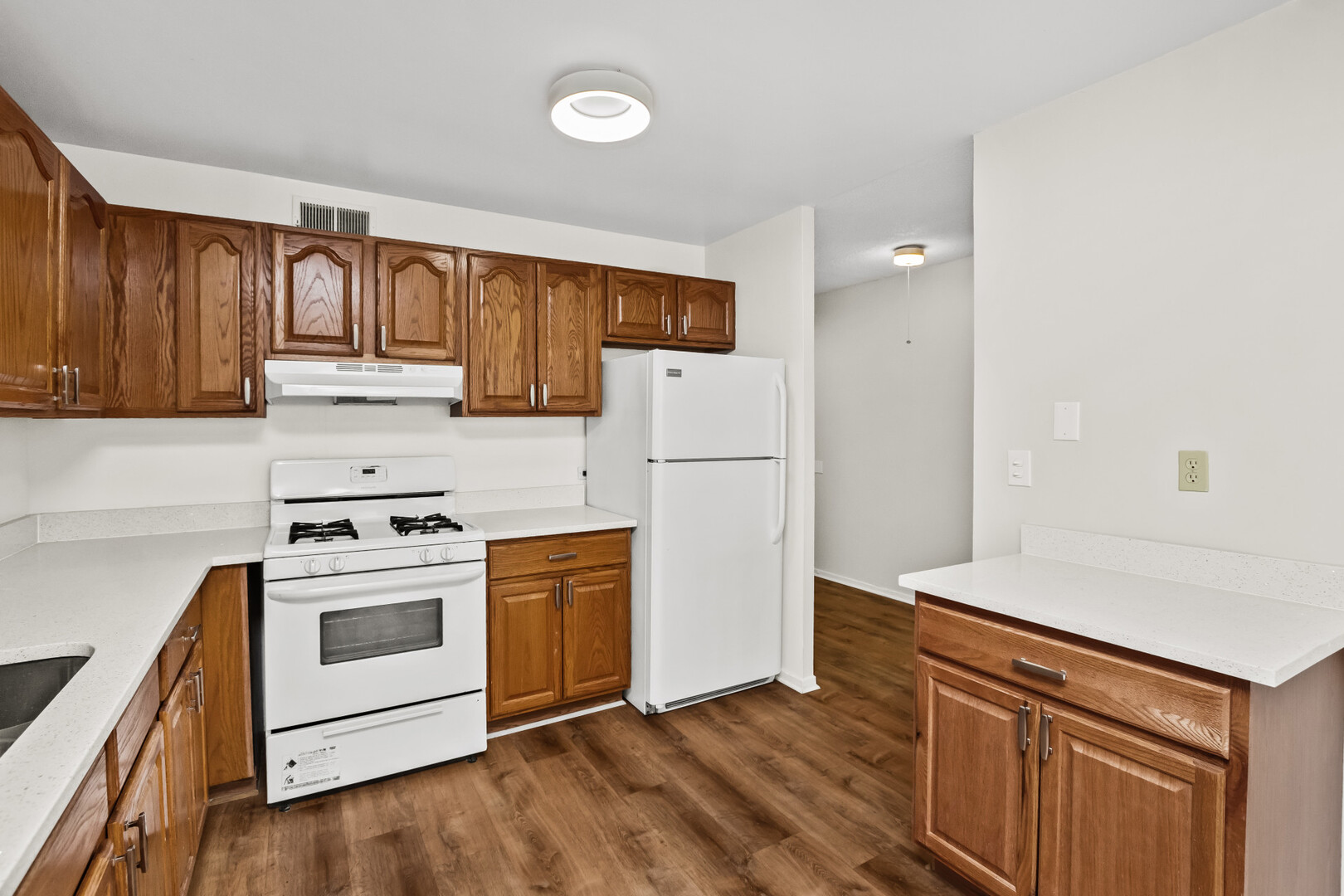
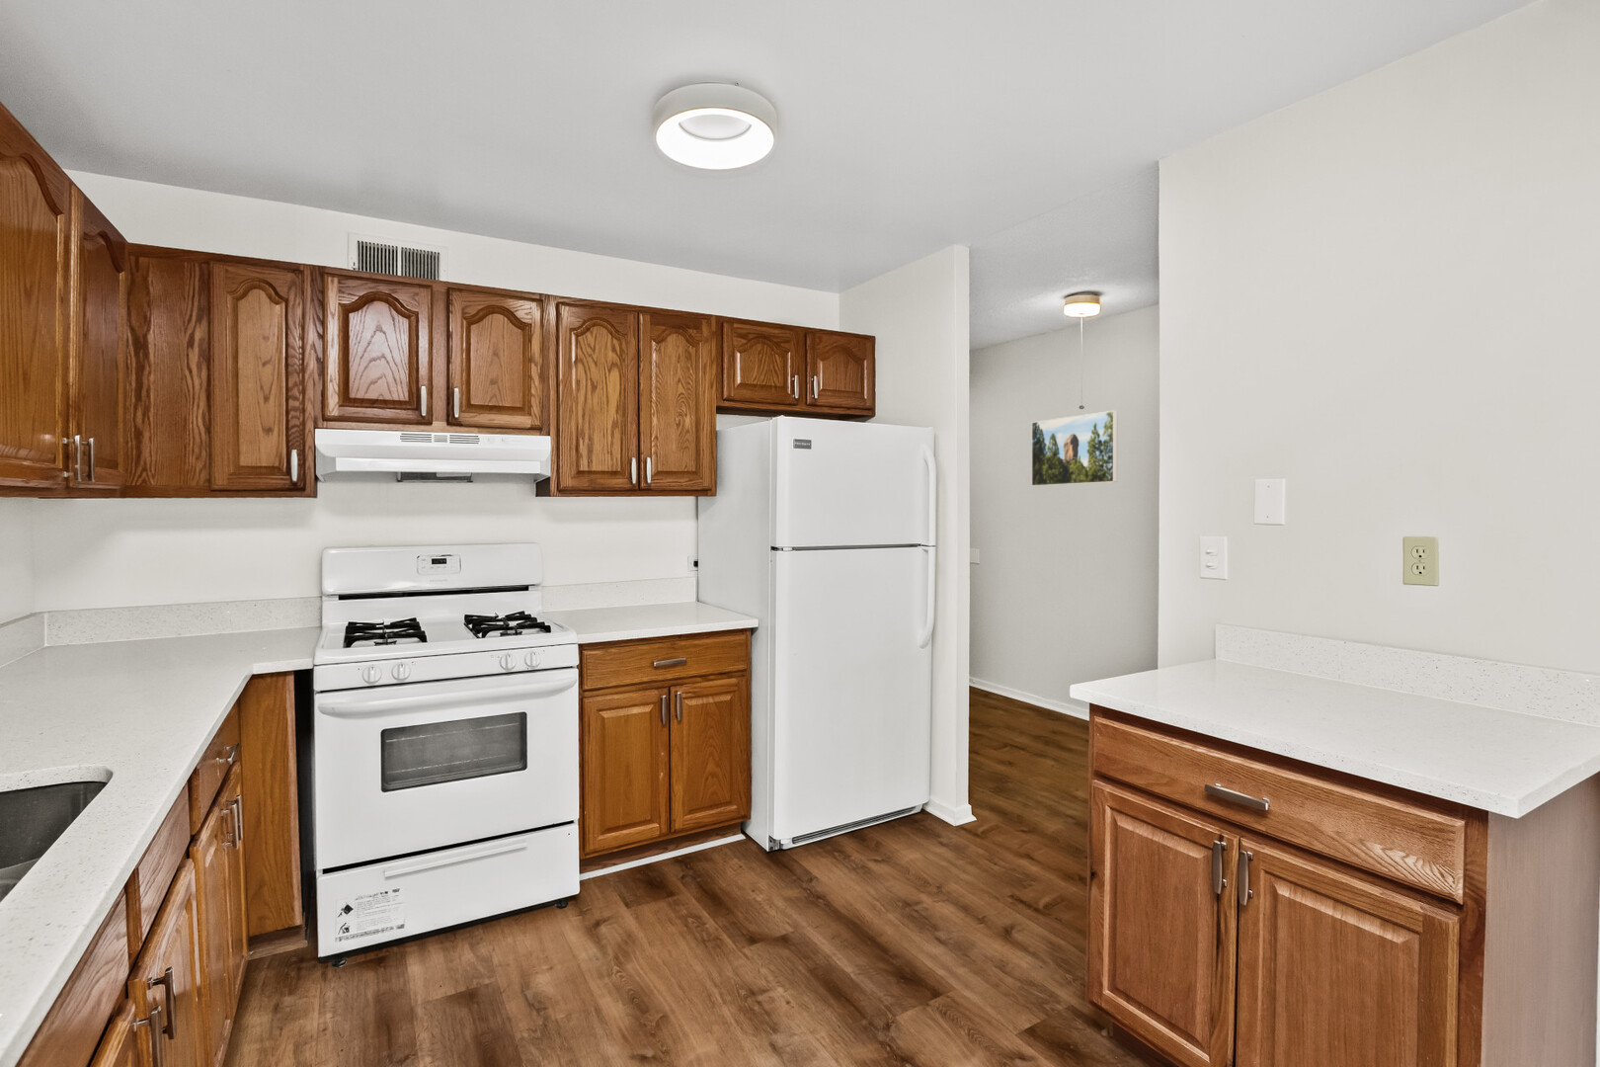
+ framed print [1030,410,1118,487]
